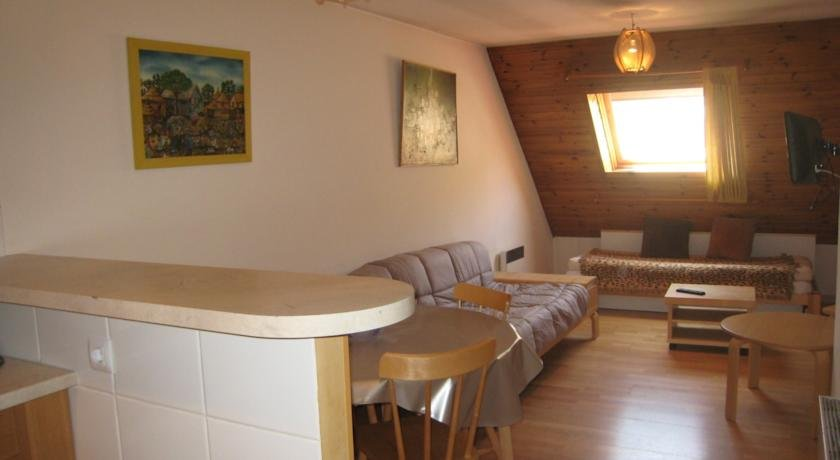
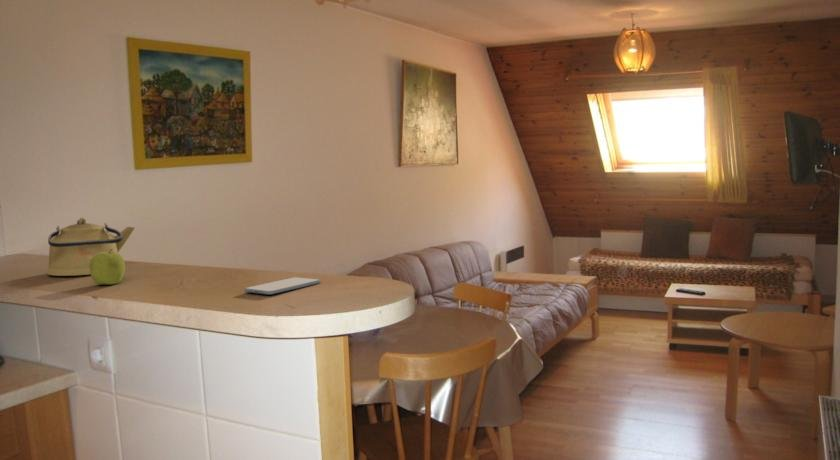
+ kettle [46,216,135,277]
+ smartphone [243,276,321,296]
+ fruit [90,249,126,286]
